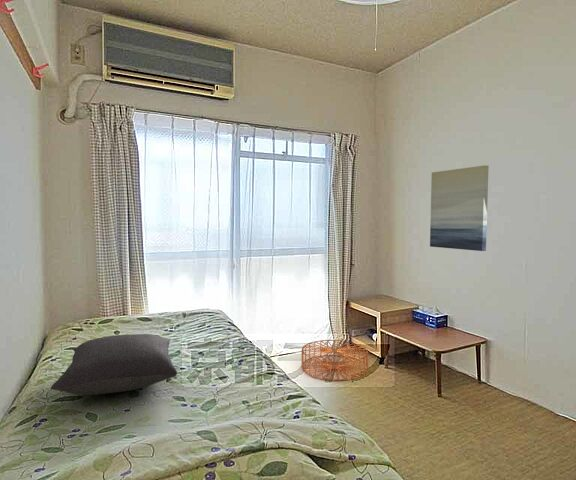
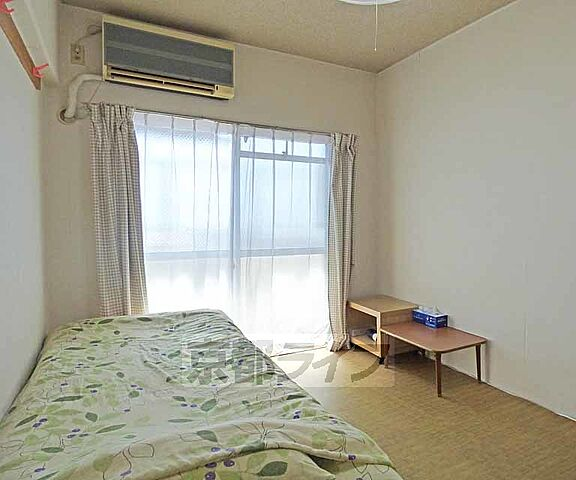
- basket [301,339,369,382]
- pillow [50,333,178,396]
- wall art [429,164,489,252]
